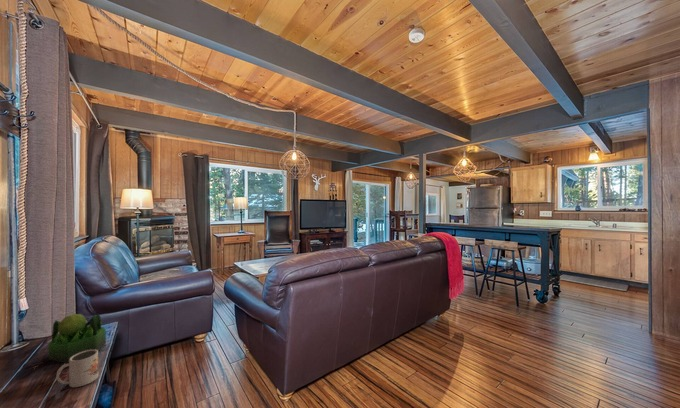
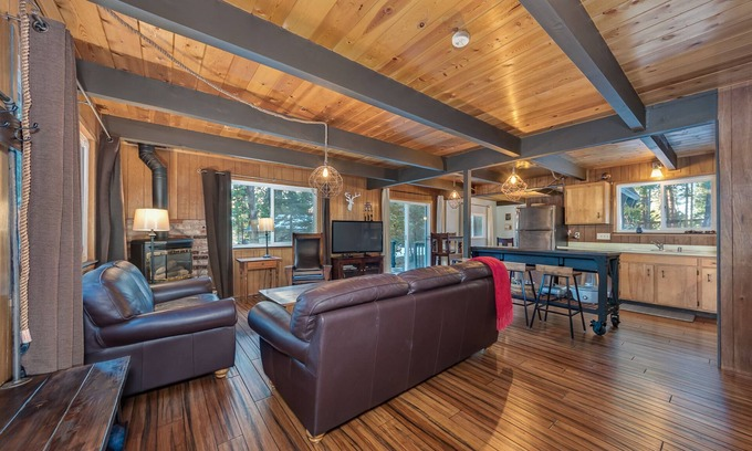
- plant [48,313,107,364]
- mug [56,350,99,388]
